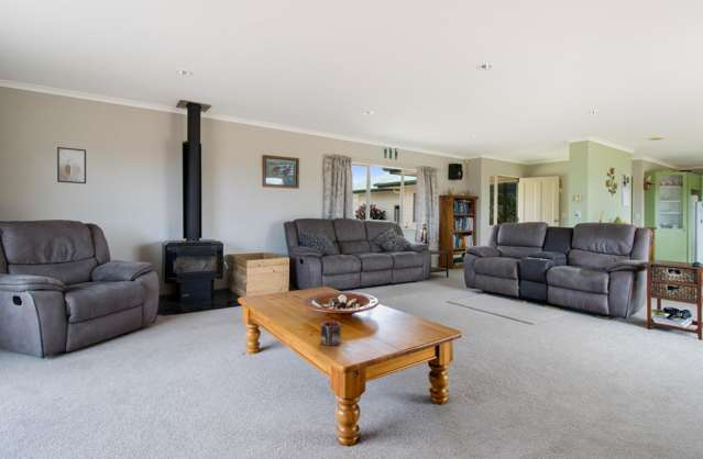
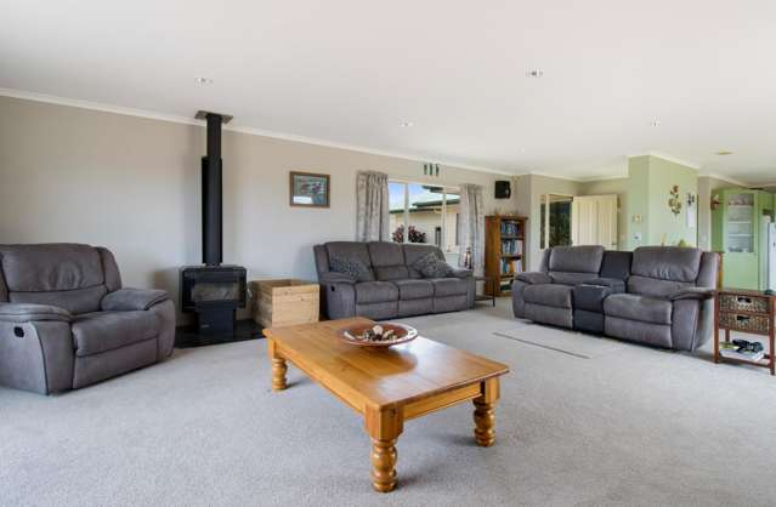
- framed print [56,146,87,184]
- mug [320,321,342,347]
